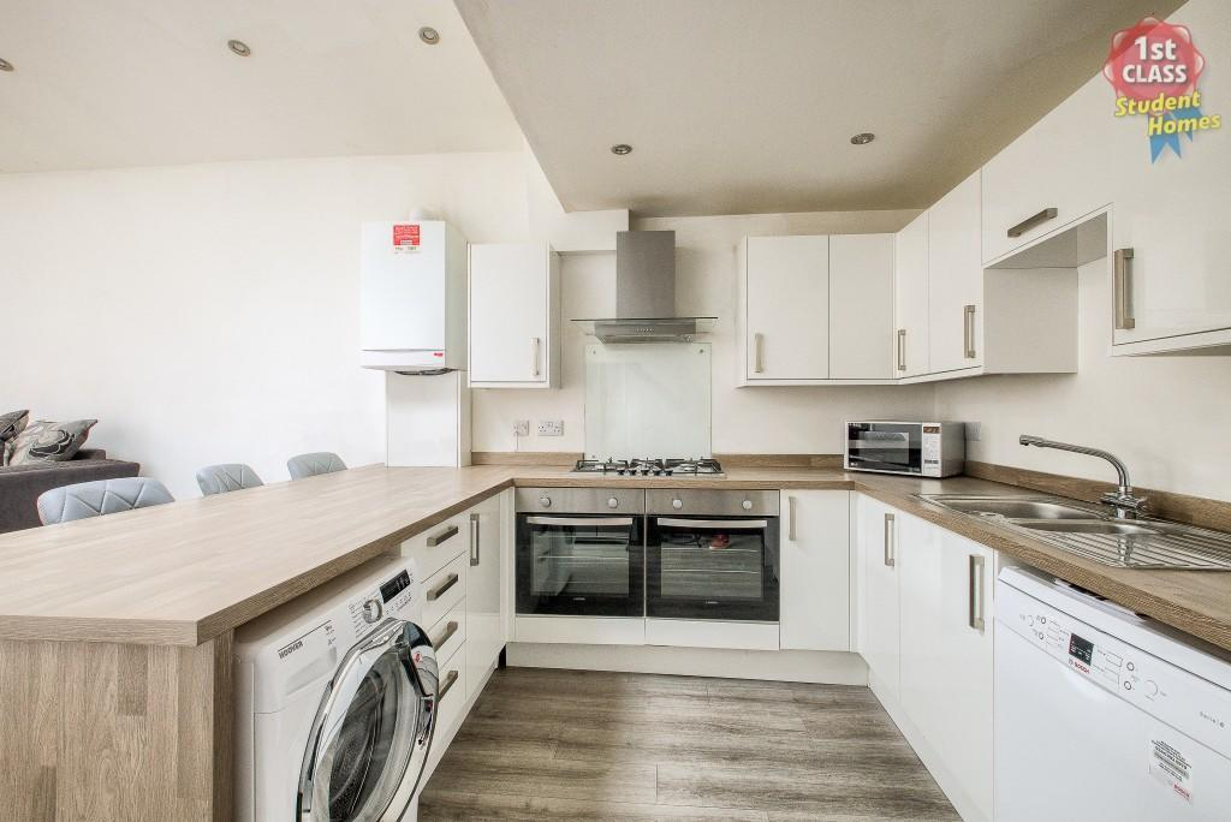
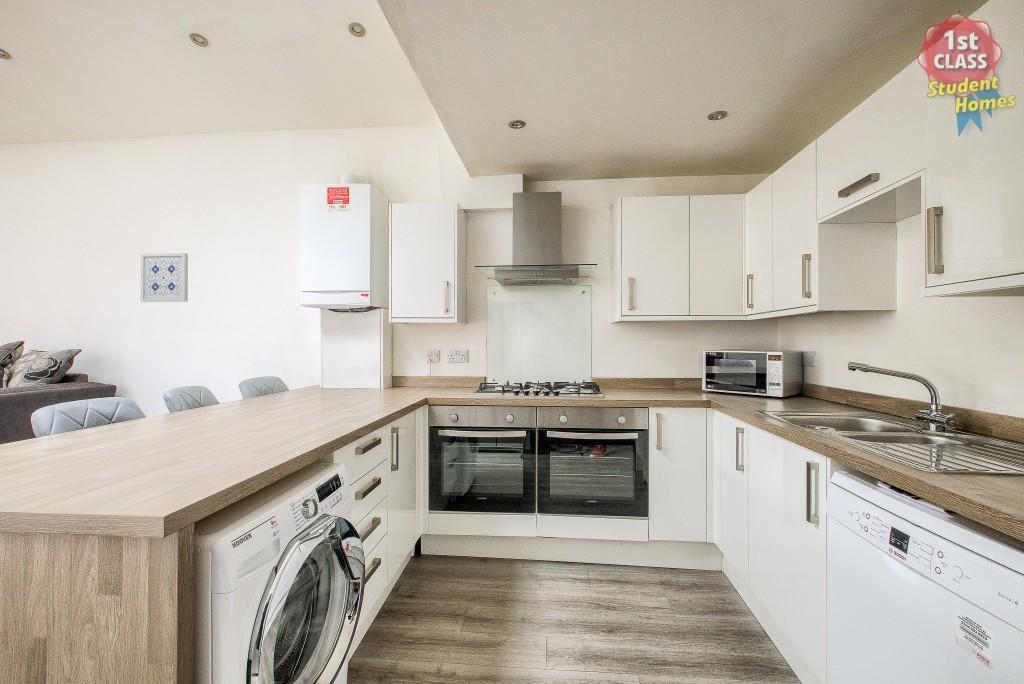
+ wall art [140,252,189,303]
